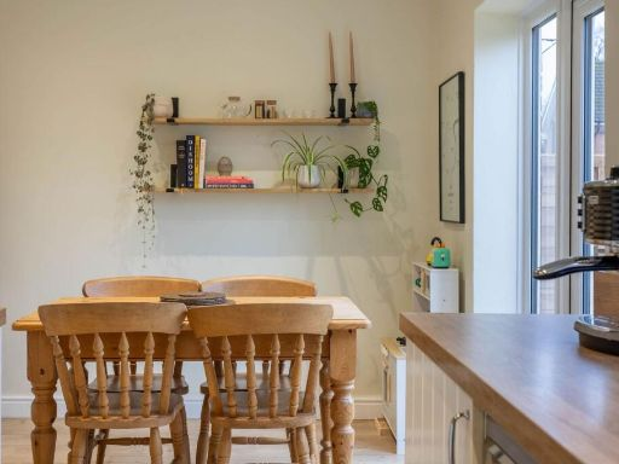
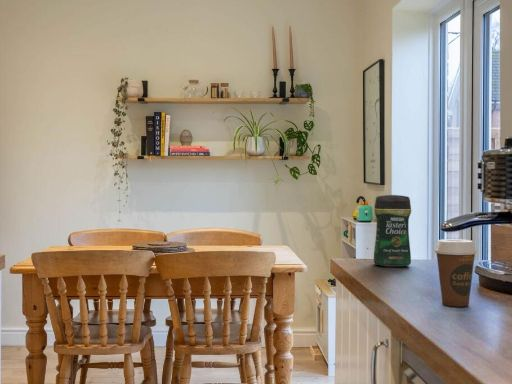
+ coffee jar [373,194,412,267]
+ coffee cup [434,238,478,308]
